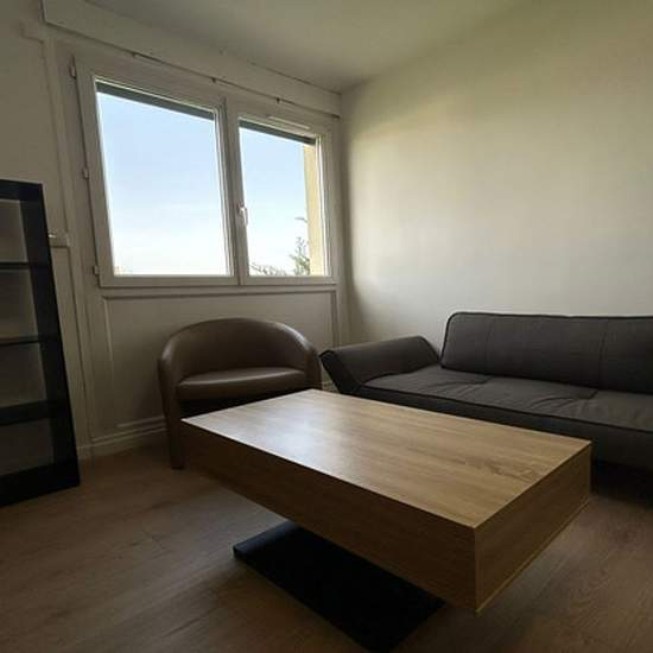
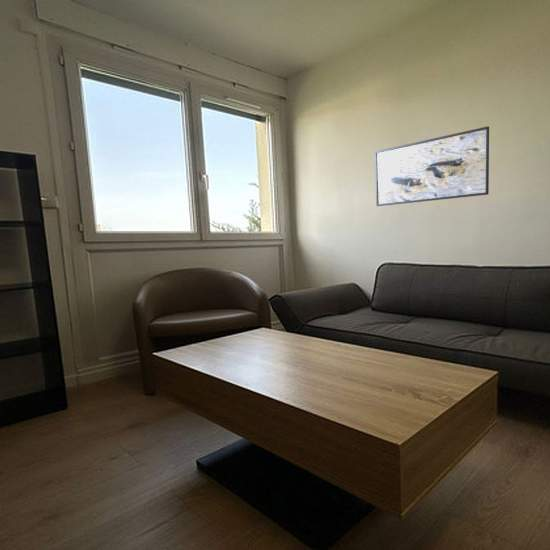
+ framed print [374,125,490,207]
